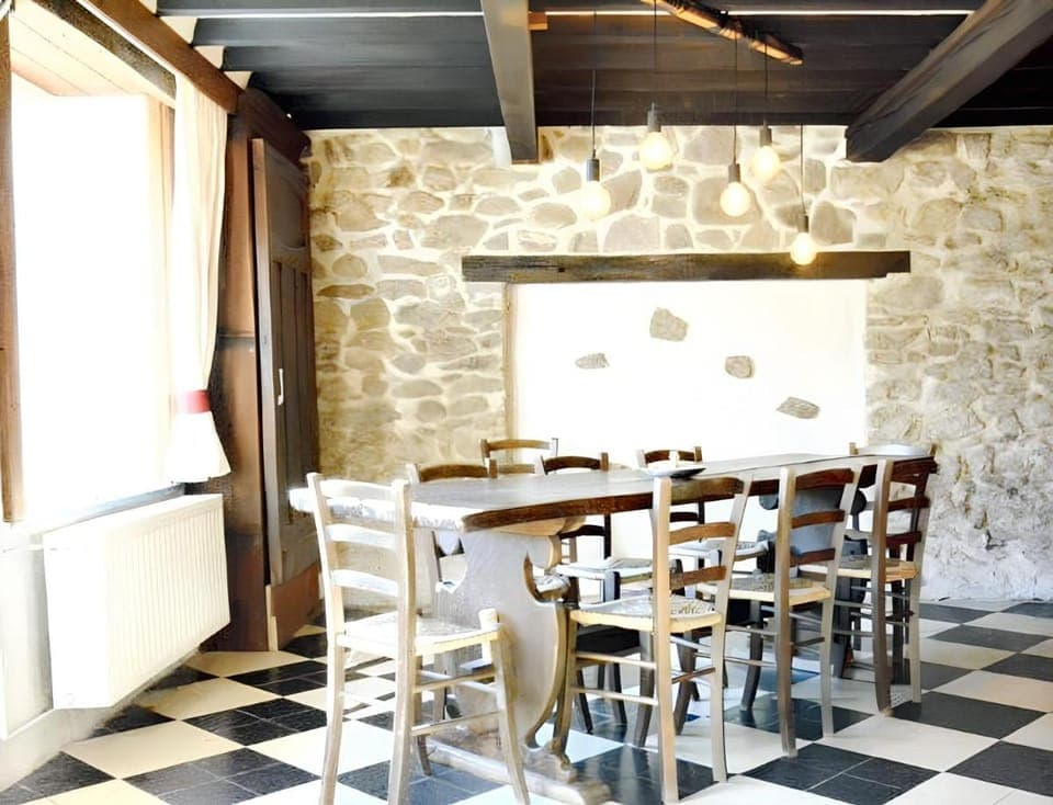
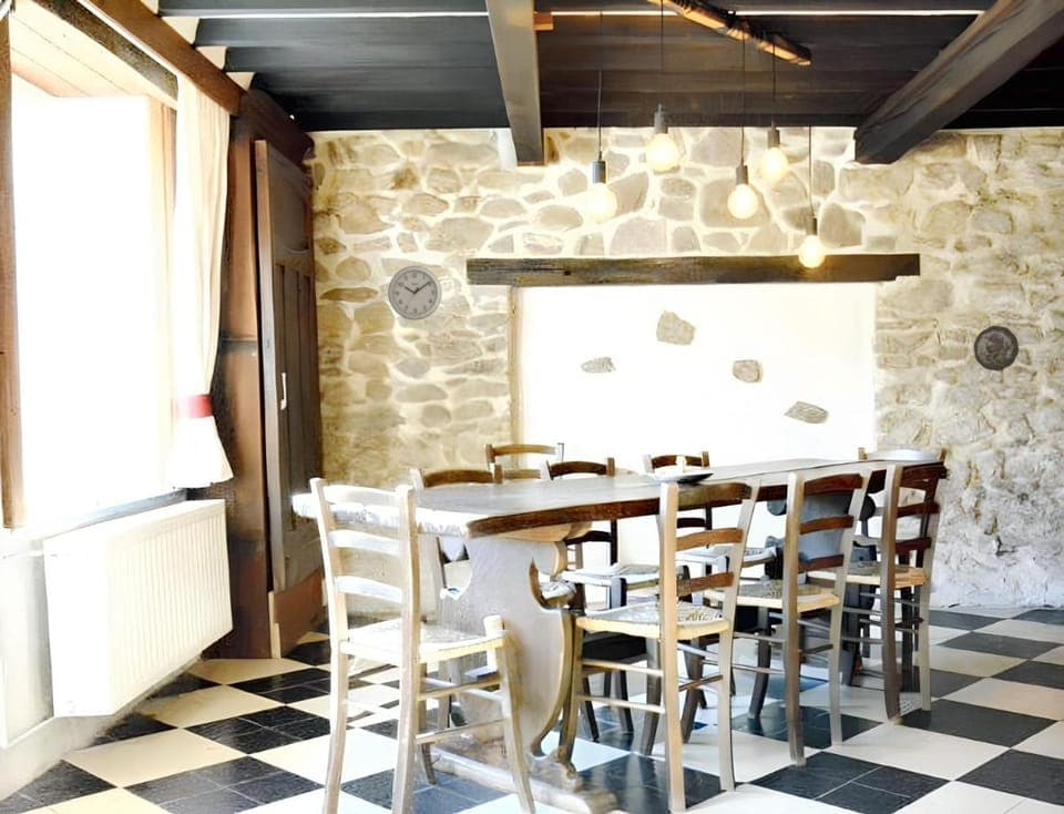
+ wall clock [387,265,443,322]
+ decorative plate [973,325,1020,373]
